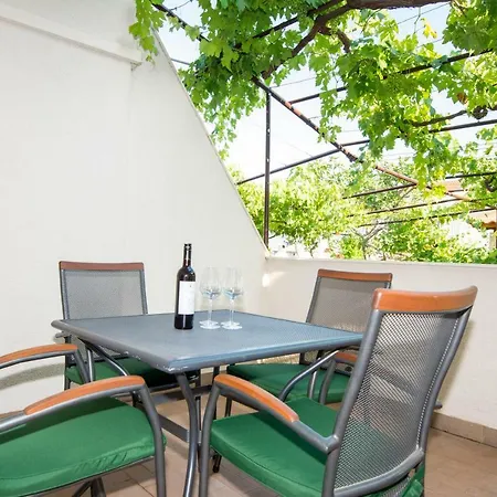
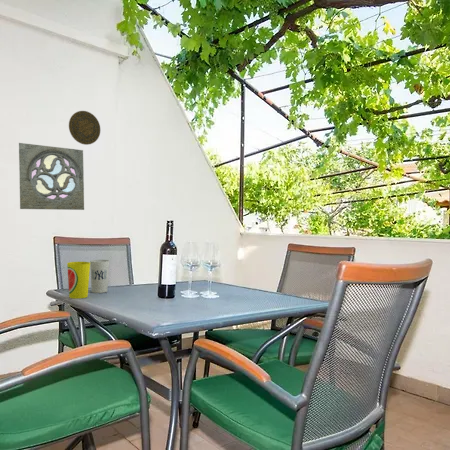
+ cup [66,261,91,300]
+ cup [89,259,110,294]
+ wall ornament [18,142,85,211]
+ decorative plate [68,110,101,146]
